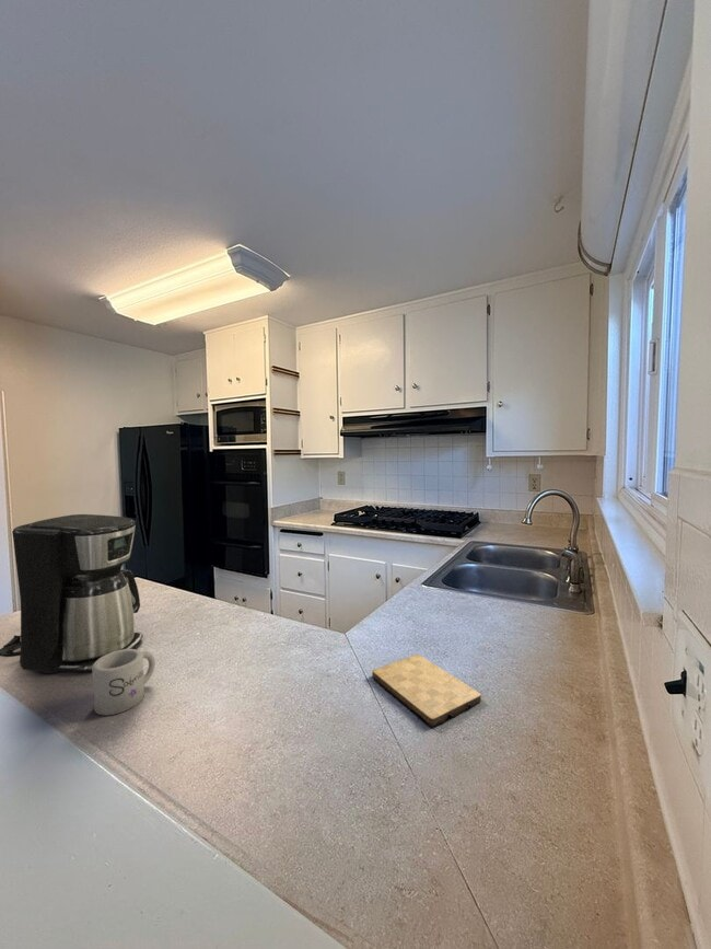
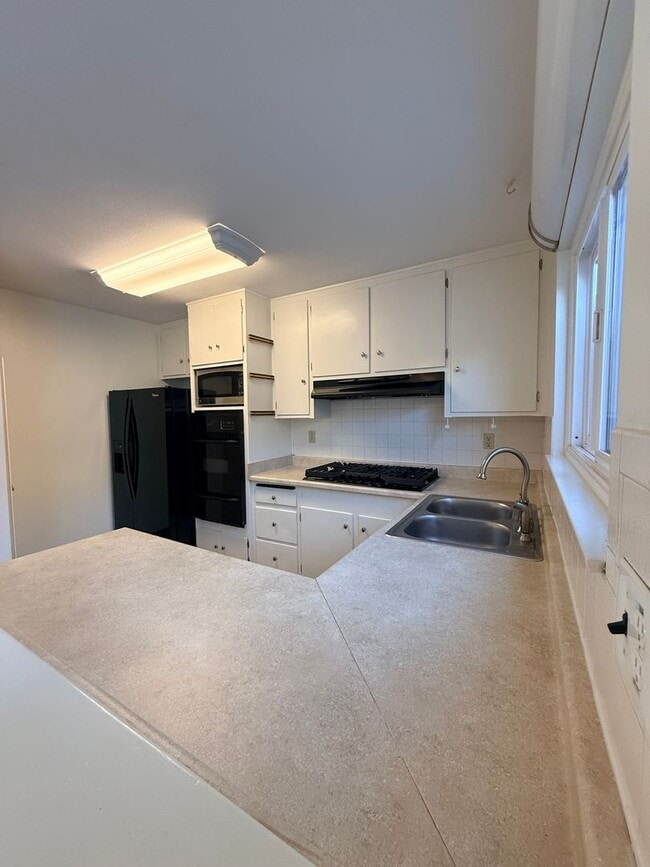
- mug [91,648,156,716]
- cutting board [371,653,482,728]
- coffee maker [0,513,144,674]
